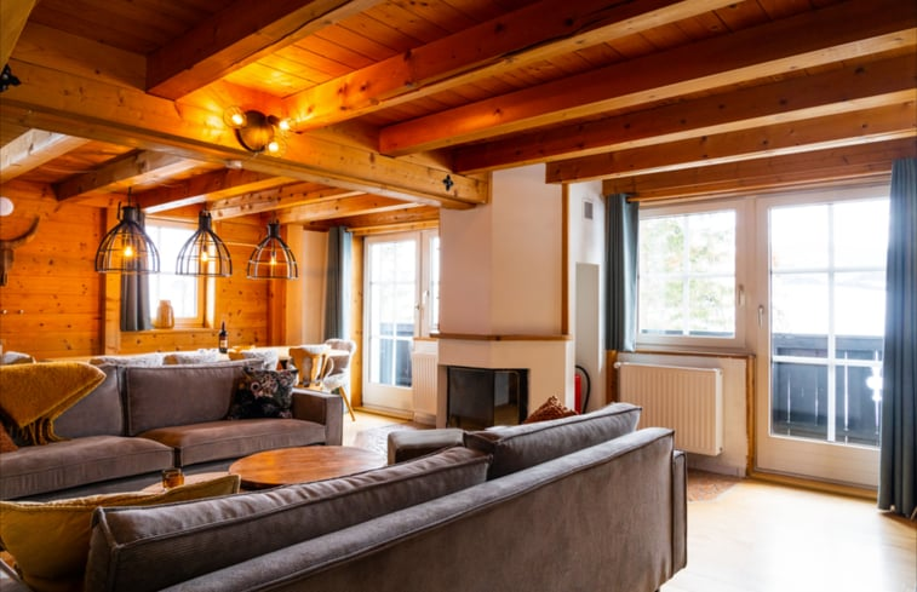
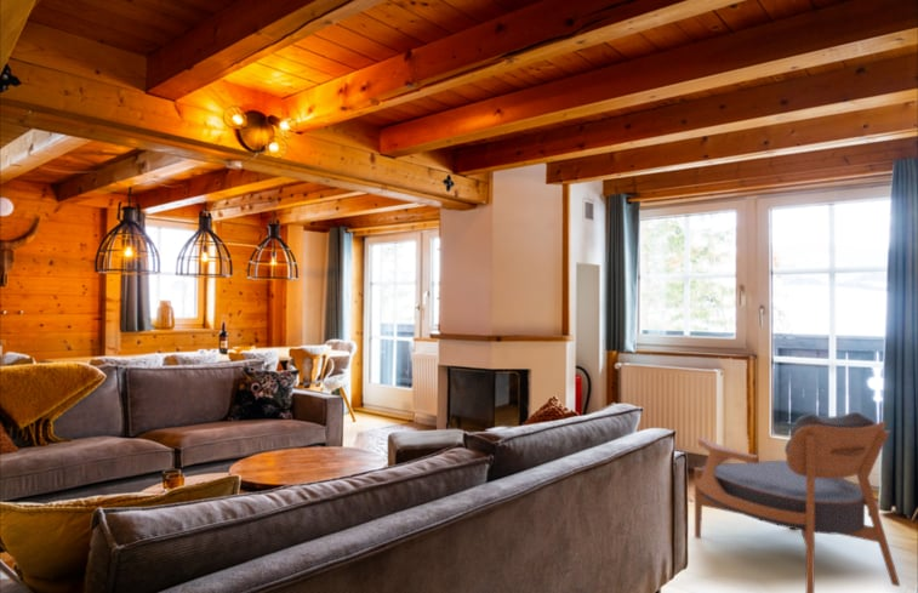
+ armchair [694,411,901,593]
